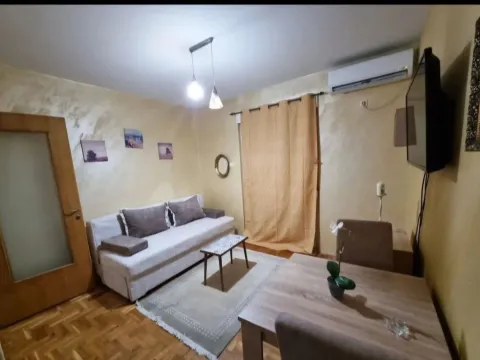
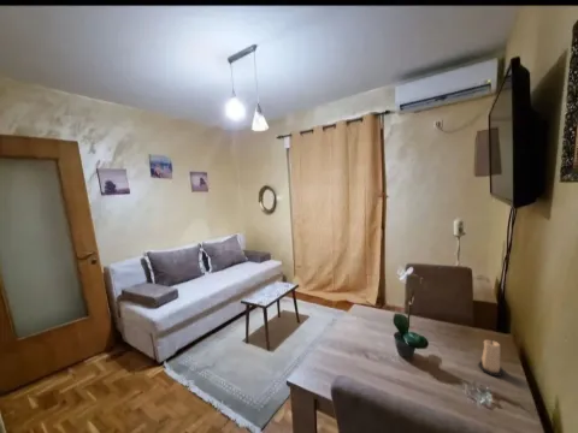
+ candle [477,339,505,378]
